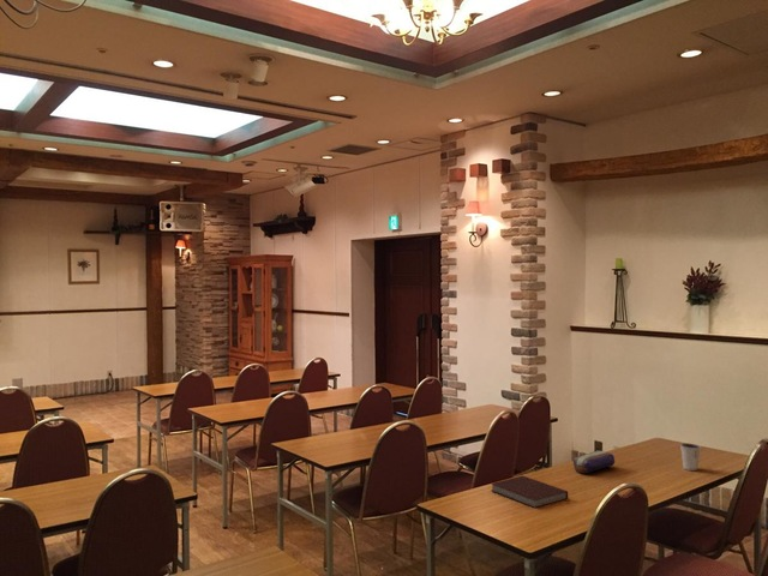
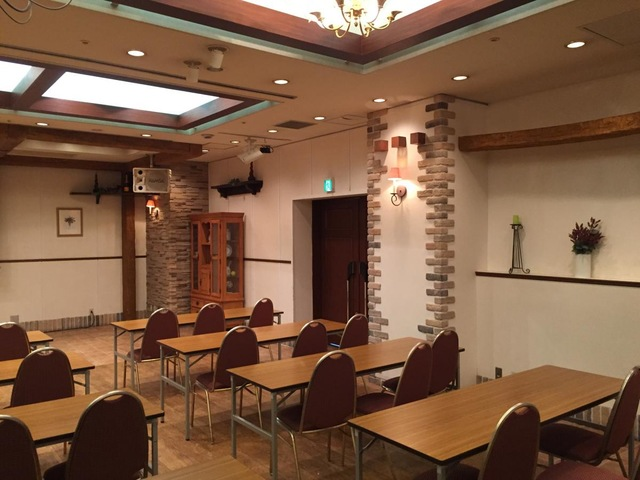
- notebook [490,475,569,509]
- dixie cup [679,443,702,472]
- pencil case [572,450,616,475]
